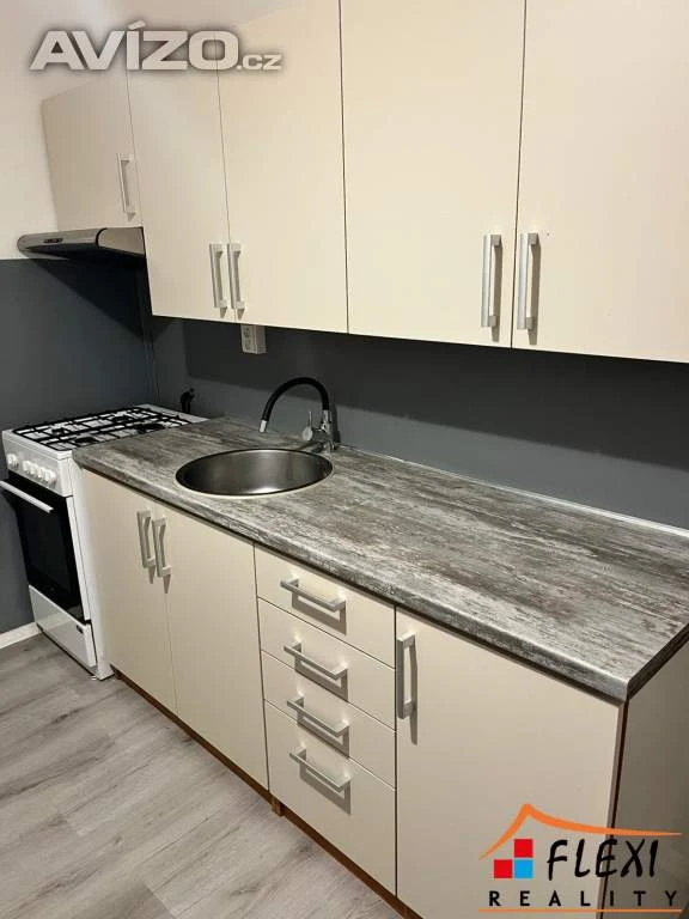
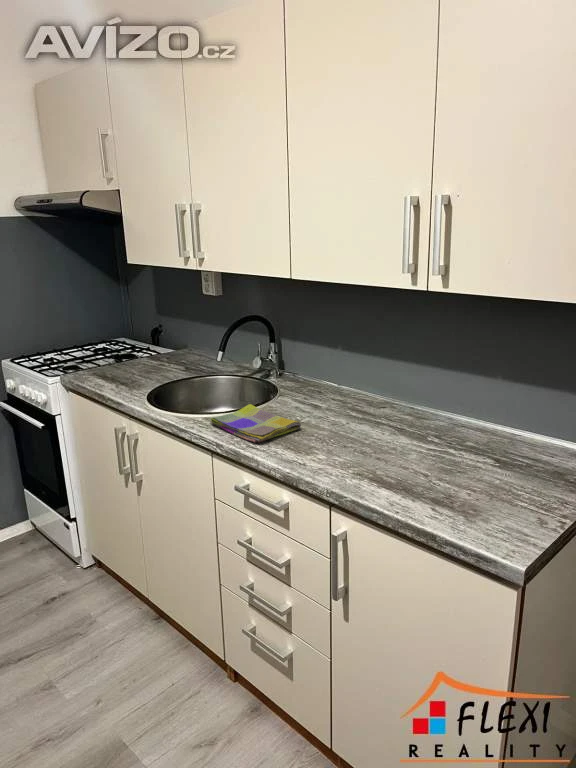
+ dish towel [209,403,302,444]
